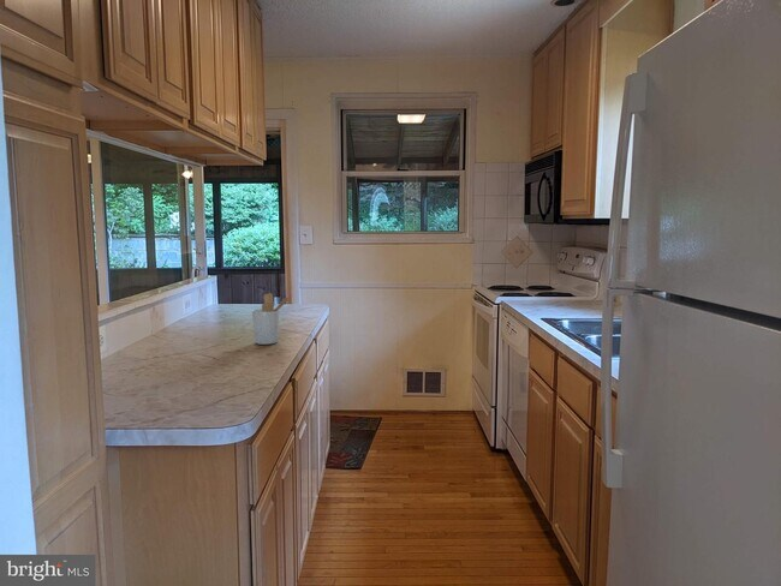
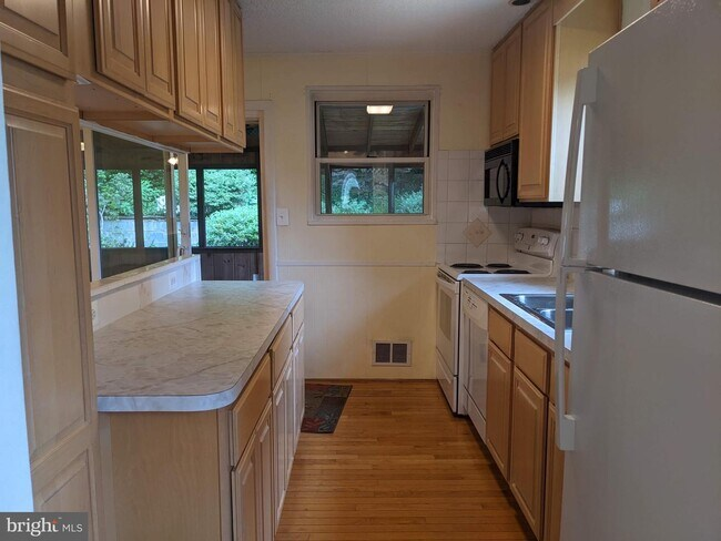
- utensil holder [251,292,292,346]
